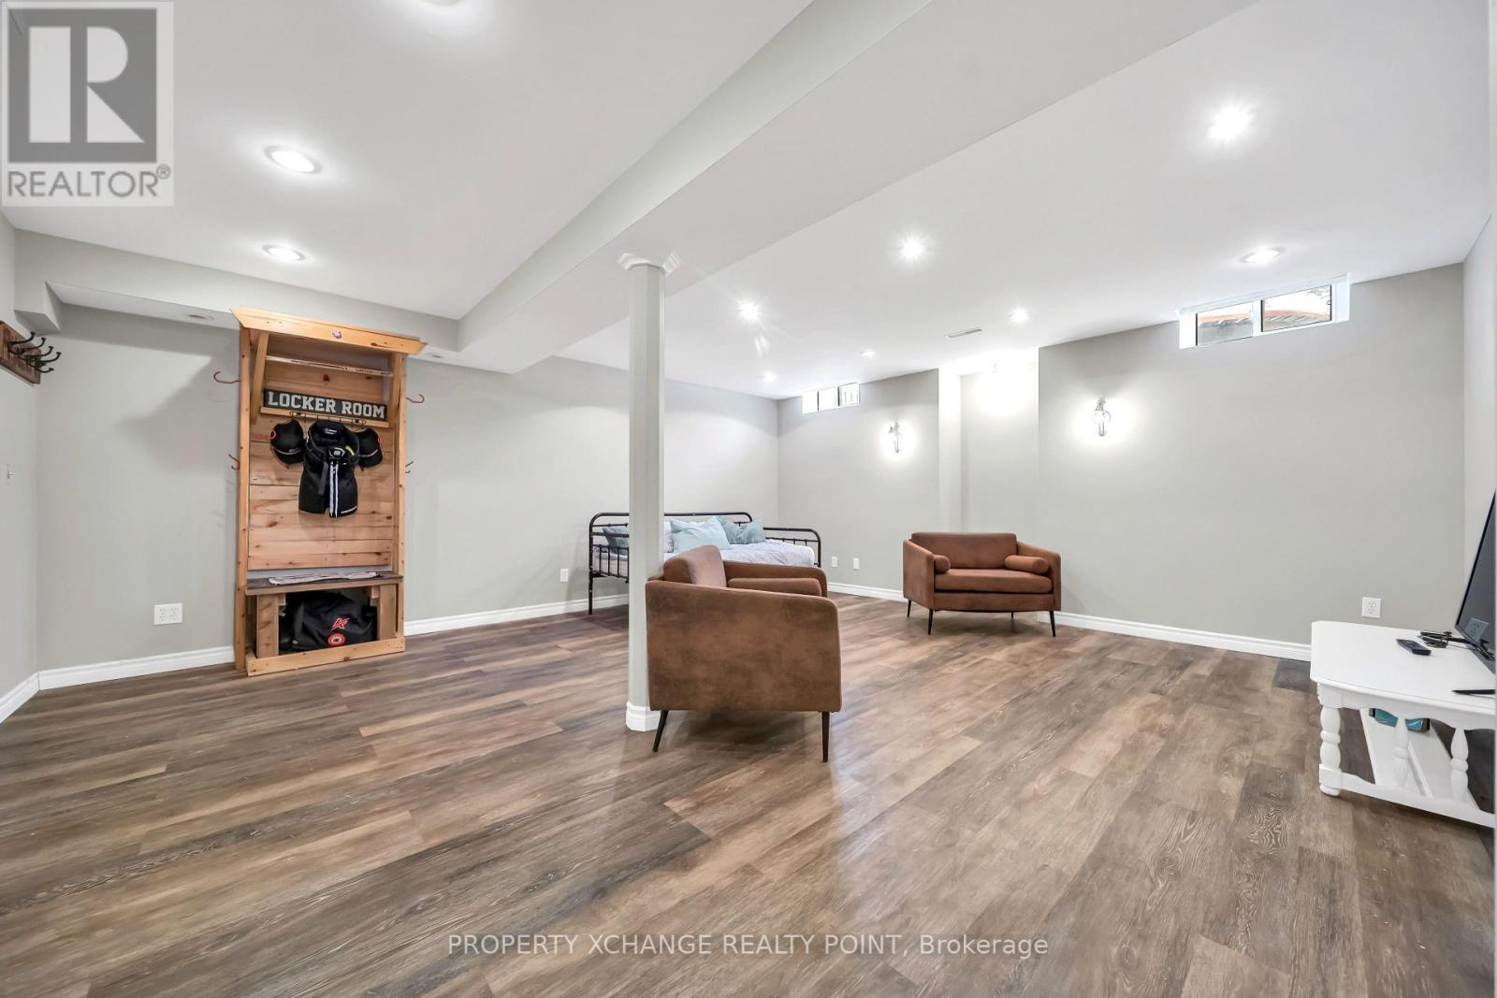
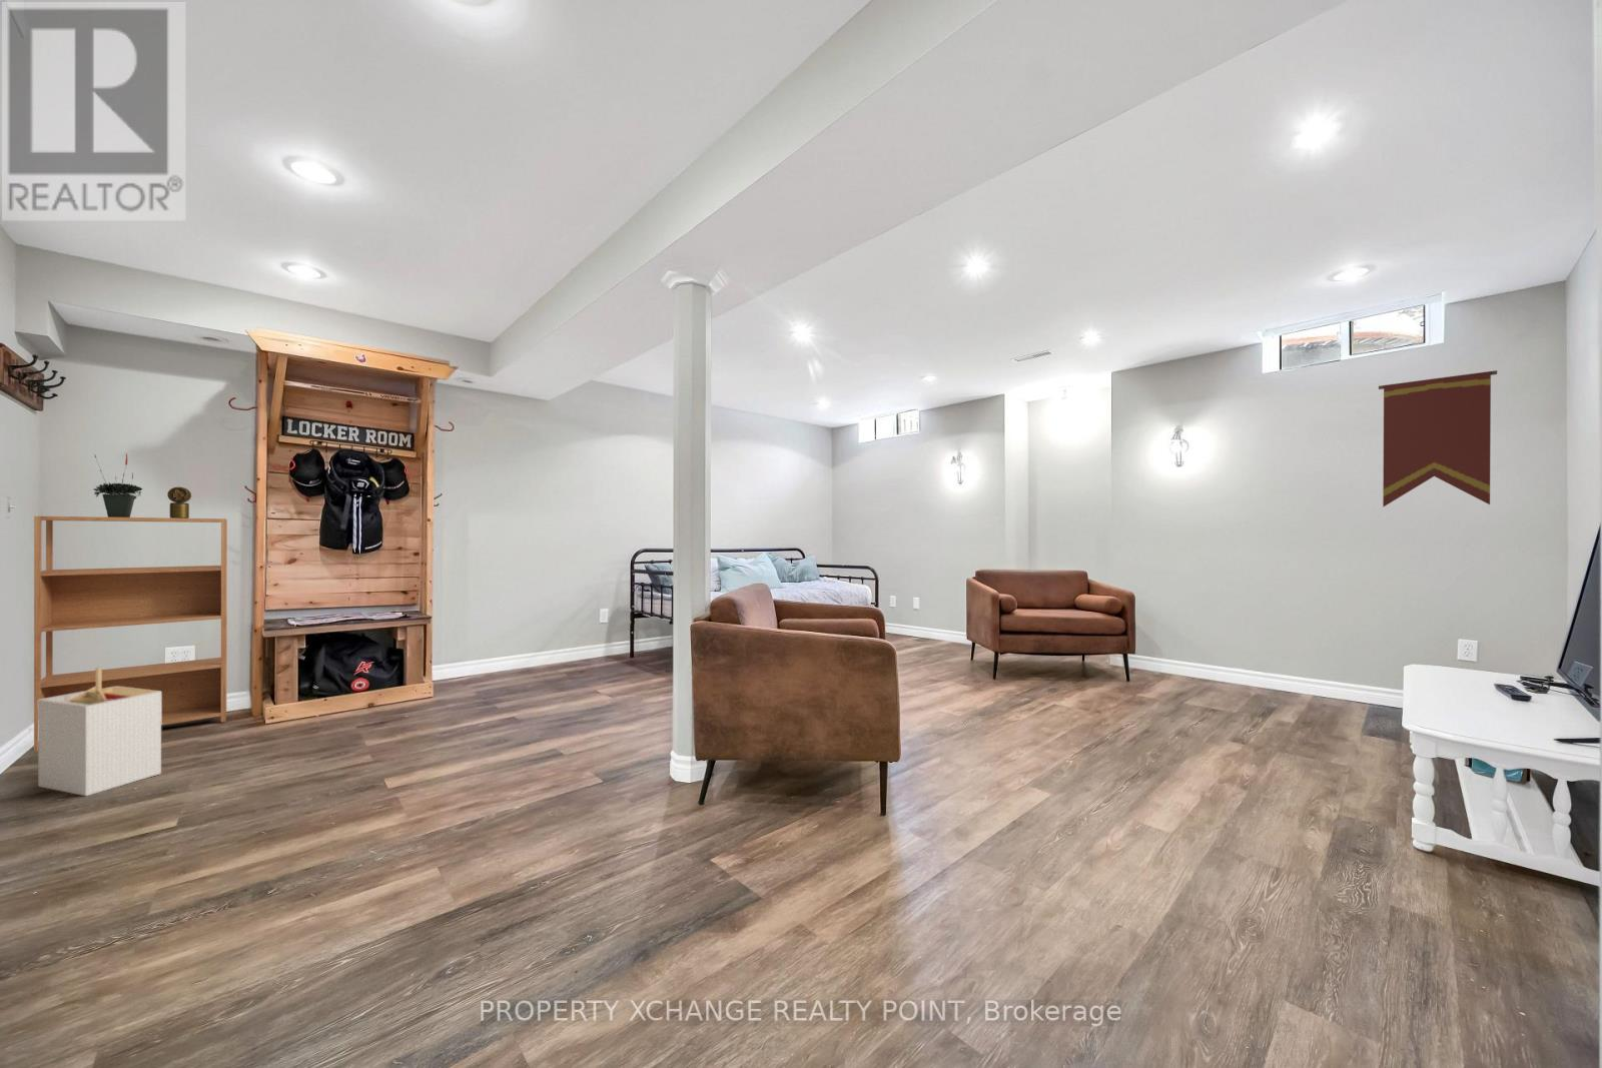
+ trophy [166,486,192,519]
+ potted plant [93,453,143,517]
+ pennant [1378,370,1498,508]
+ bookshelf [33,515,229,752]
+ storage bin [37,666,162,796]
